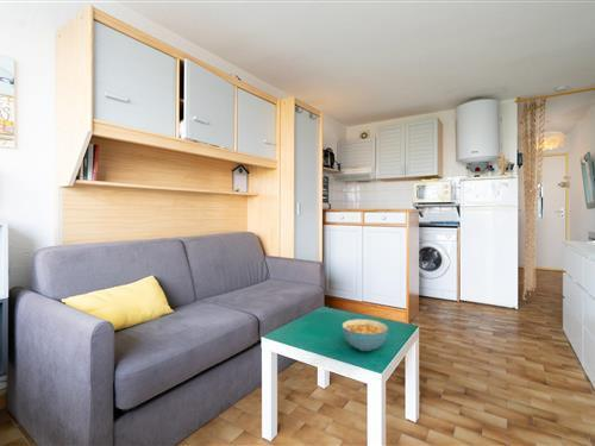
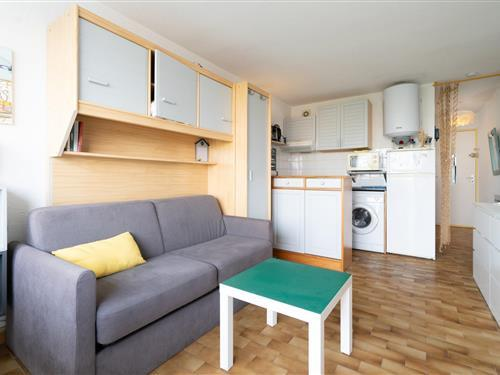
- cereal bowl [342,318,389,352]
